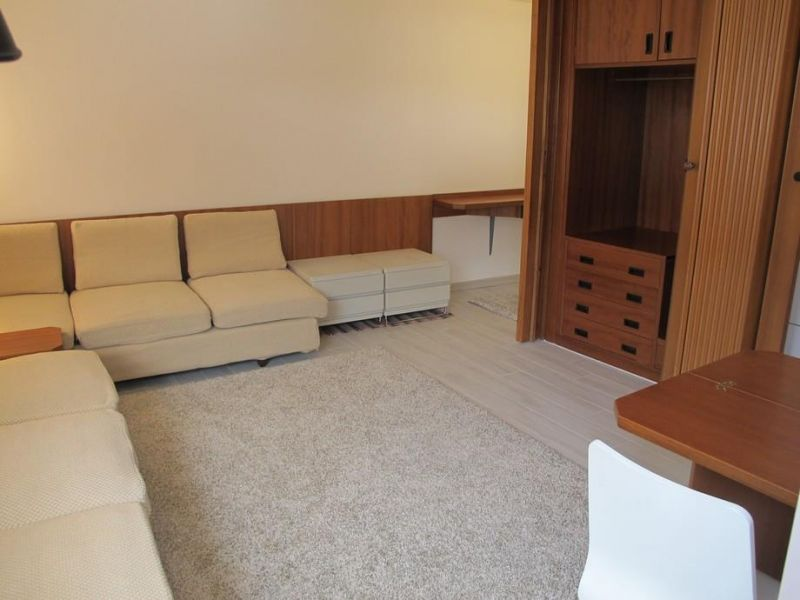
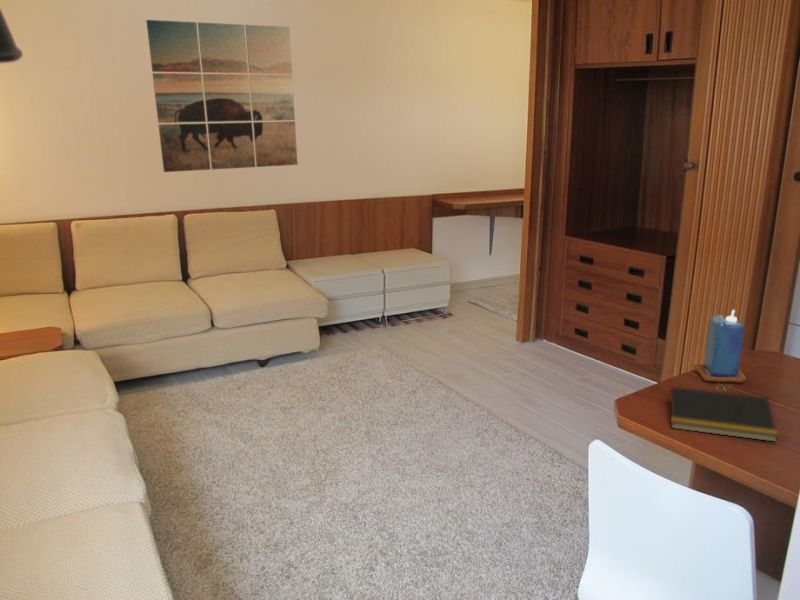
+ wall art [145,19,299,173]
+ candle [693,308,747,384]
+ notepad [666,386,779,443]
